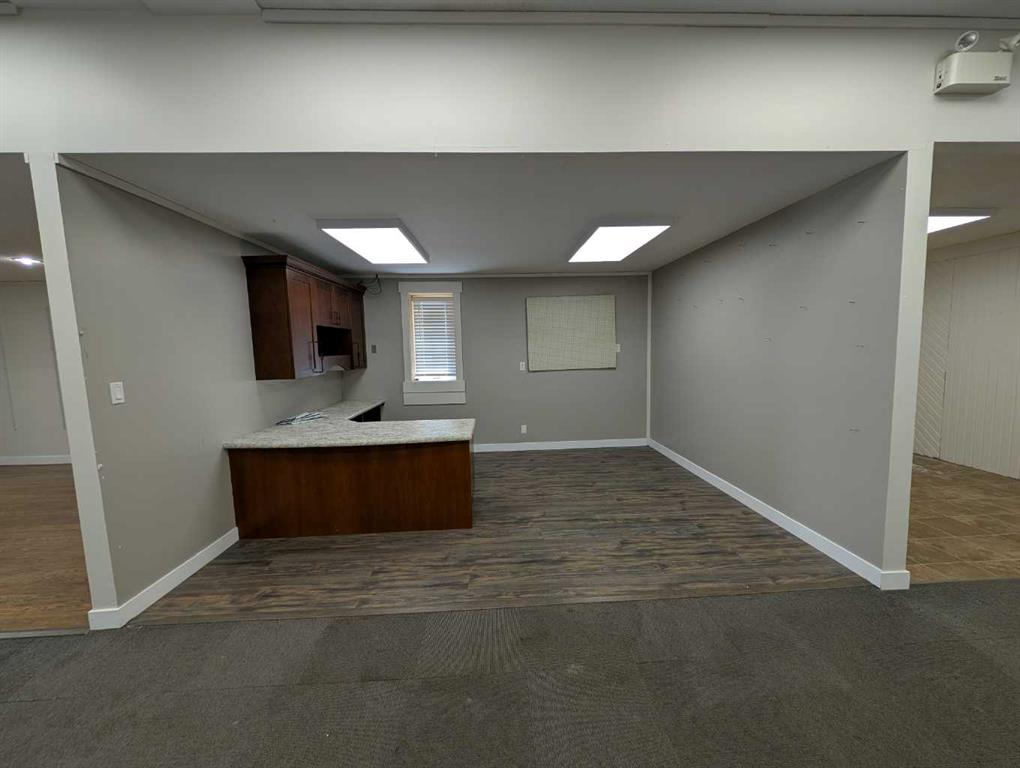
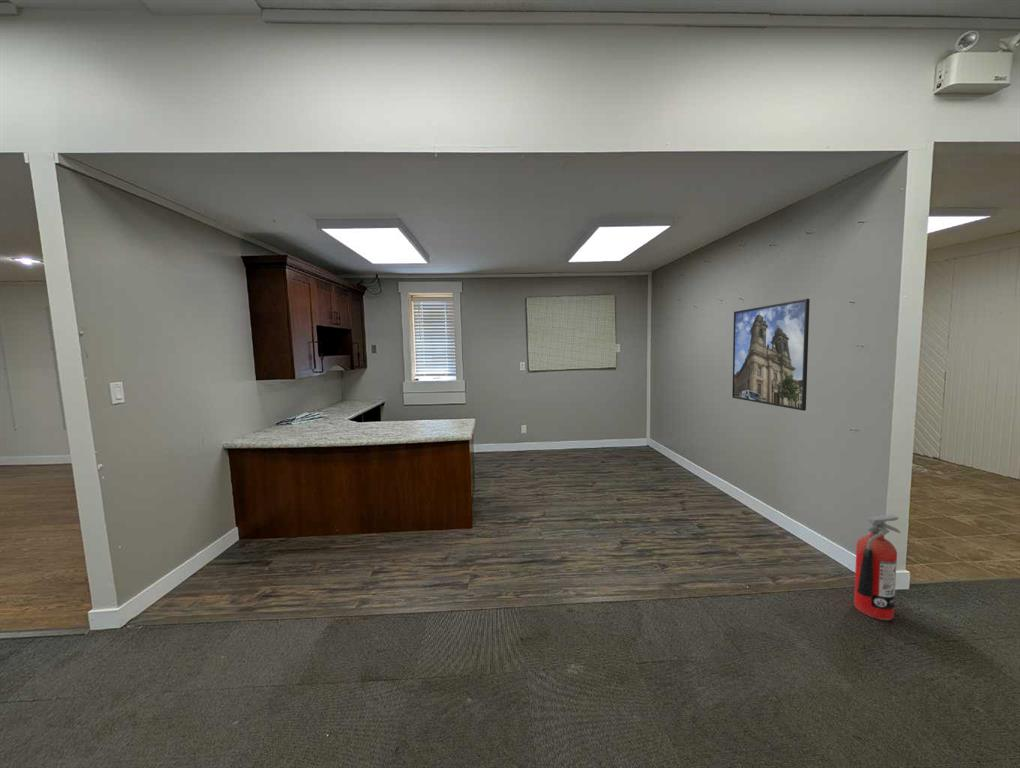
+ fire extinguisher [853,513,901,621]
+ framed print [731,298,811,412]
